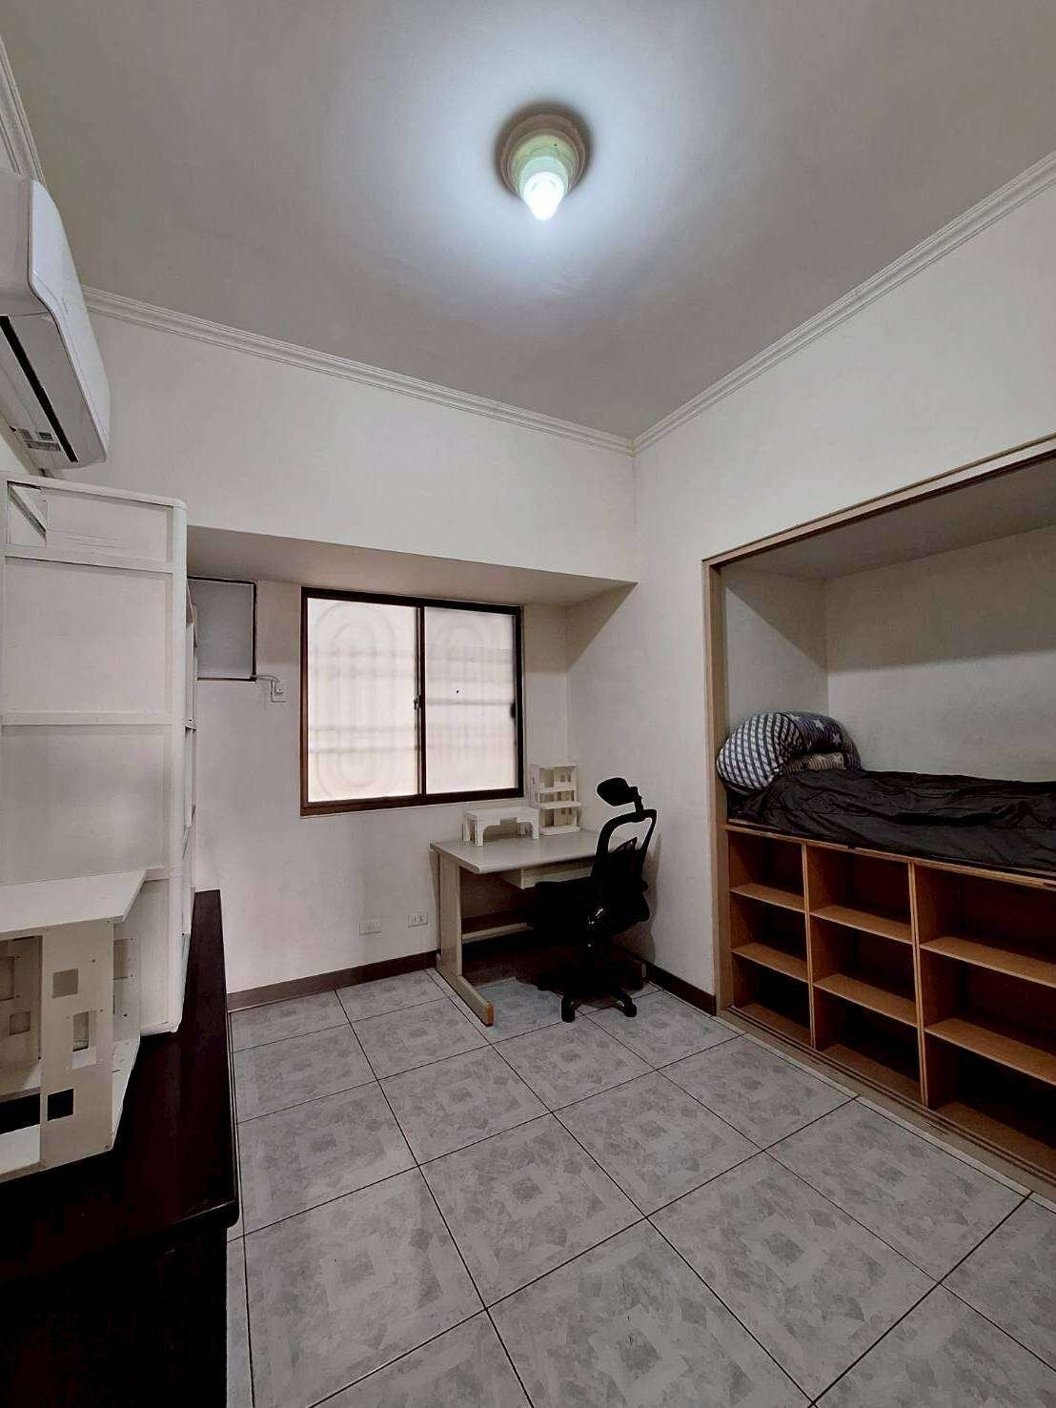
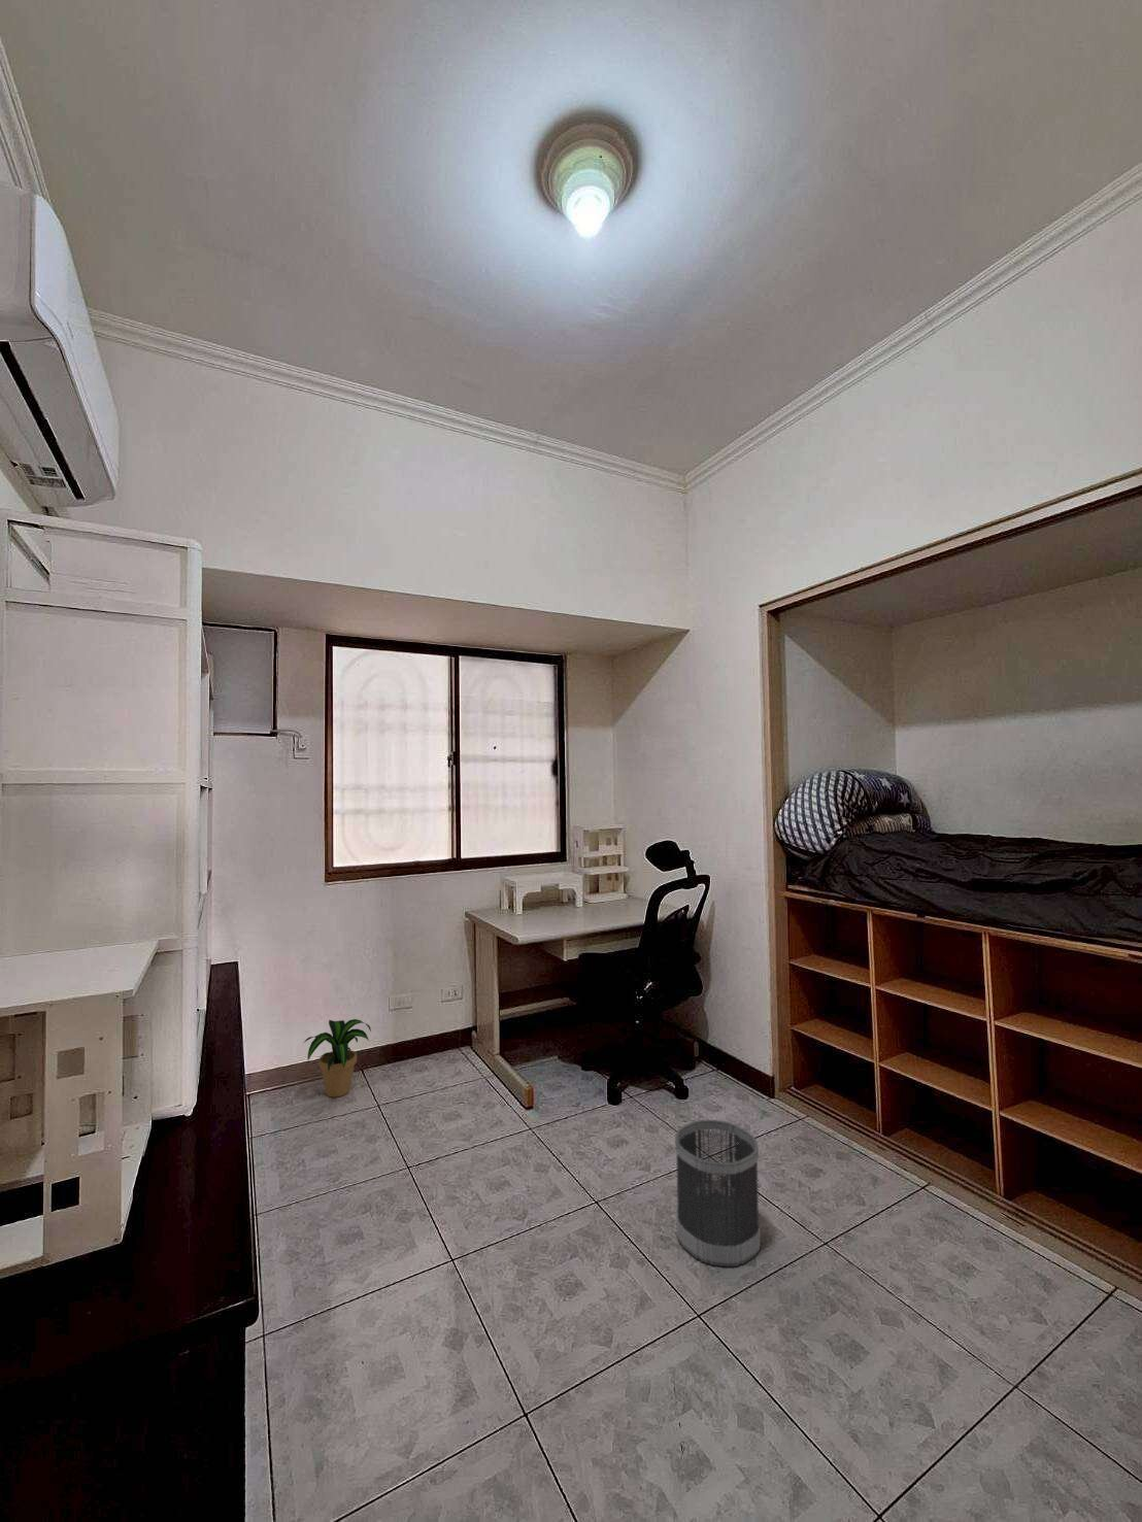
+ wastebasket [674,1118,762,1269]
+ potted plant [303,1018,372,1099]
